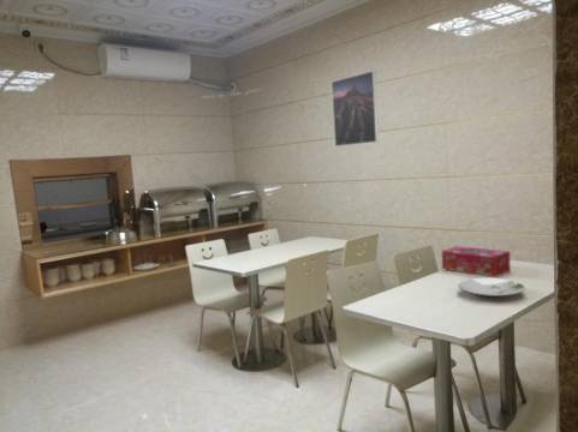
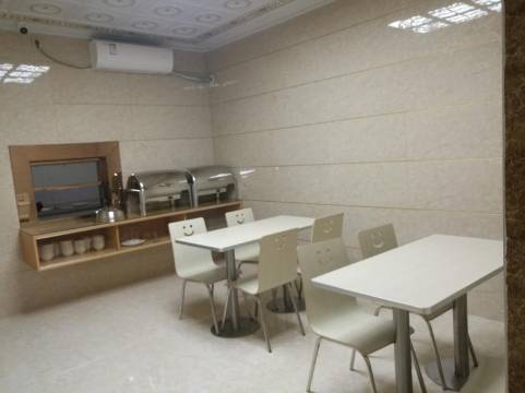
- tissue box [441,245,512,278]
- plate [457,277,526,299]
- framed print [330,70,380,148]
